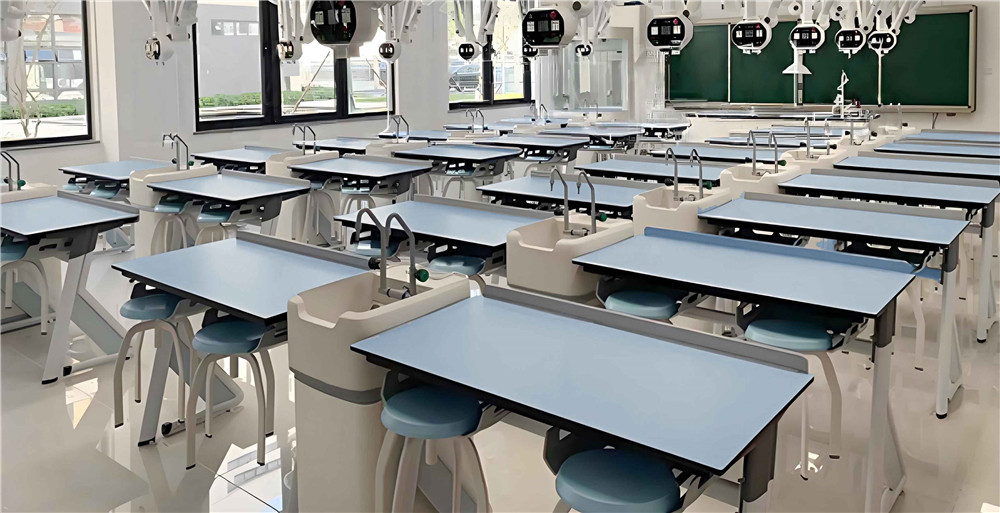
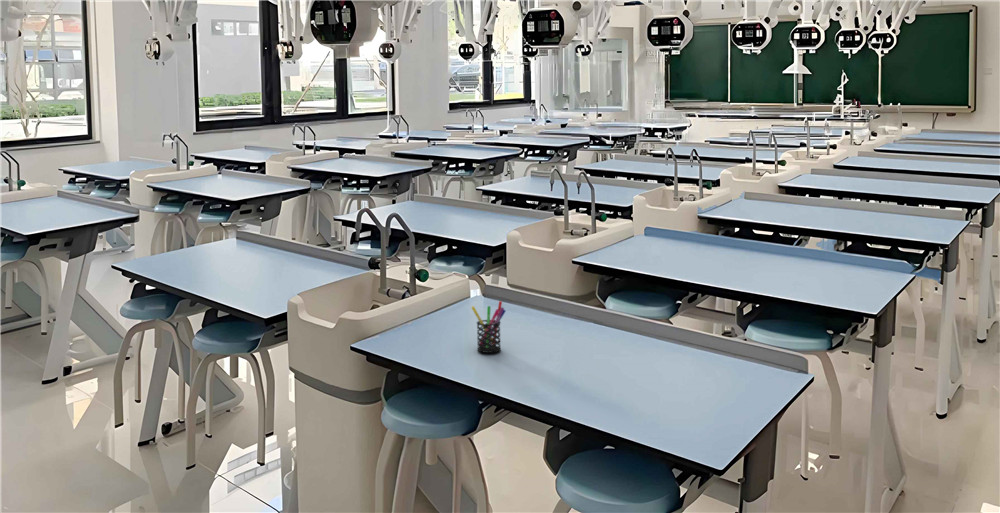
+ pen holder [470,300,507,354]
